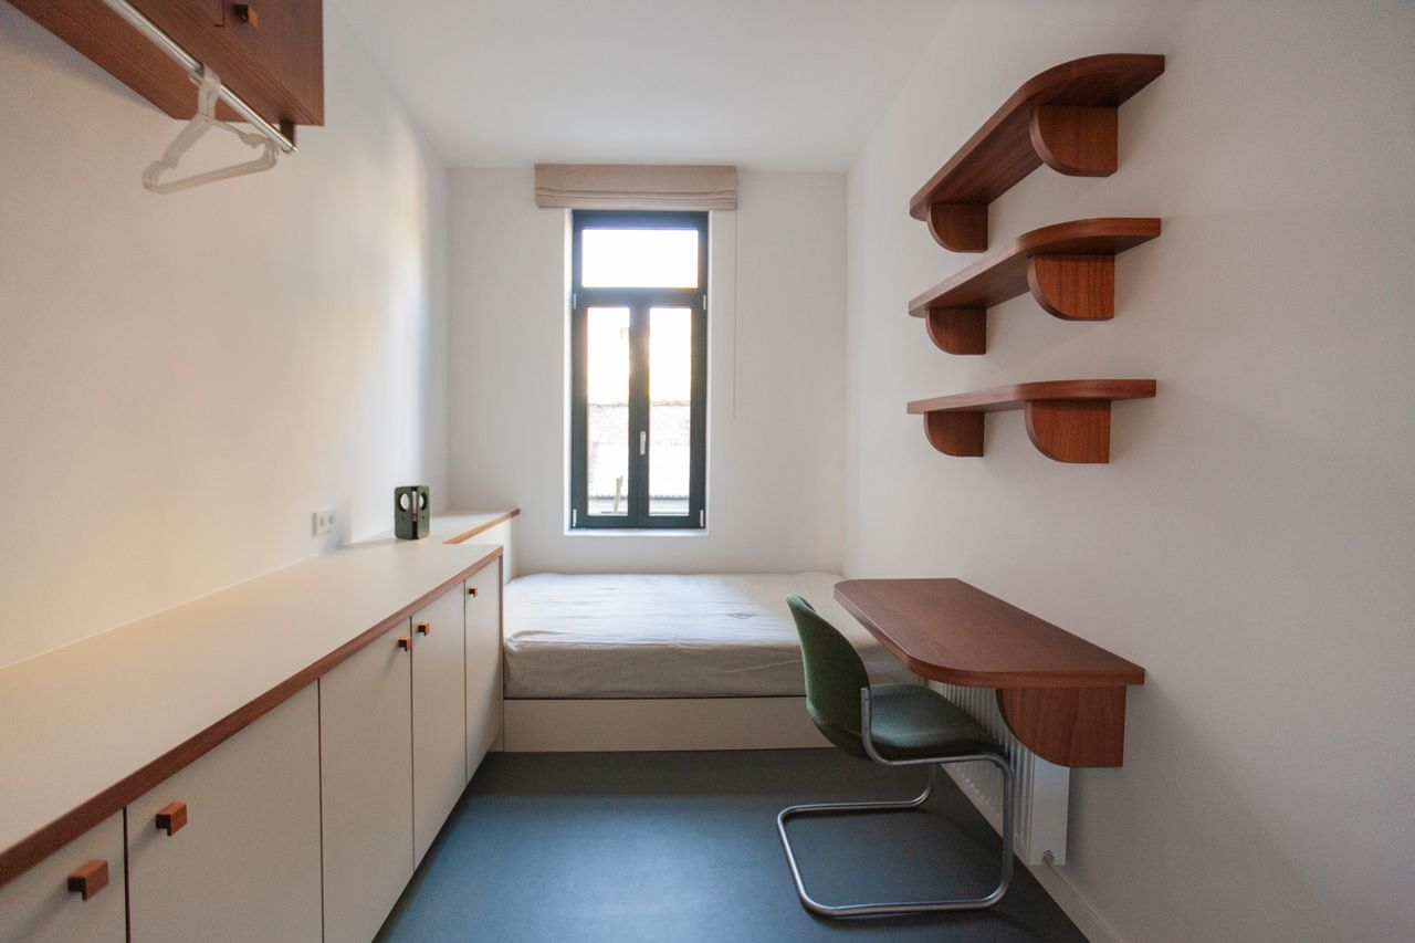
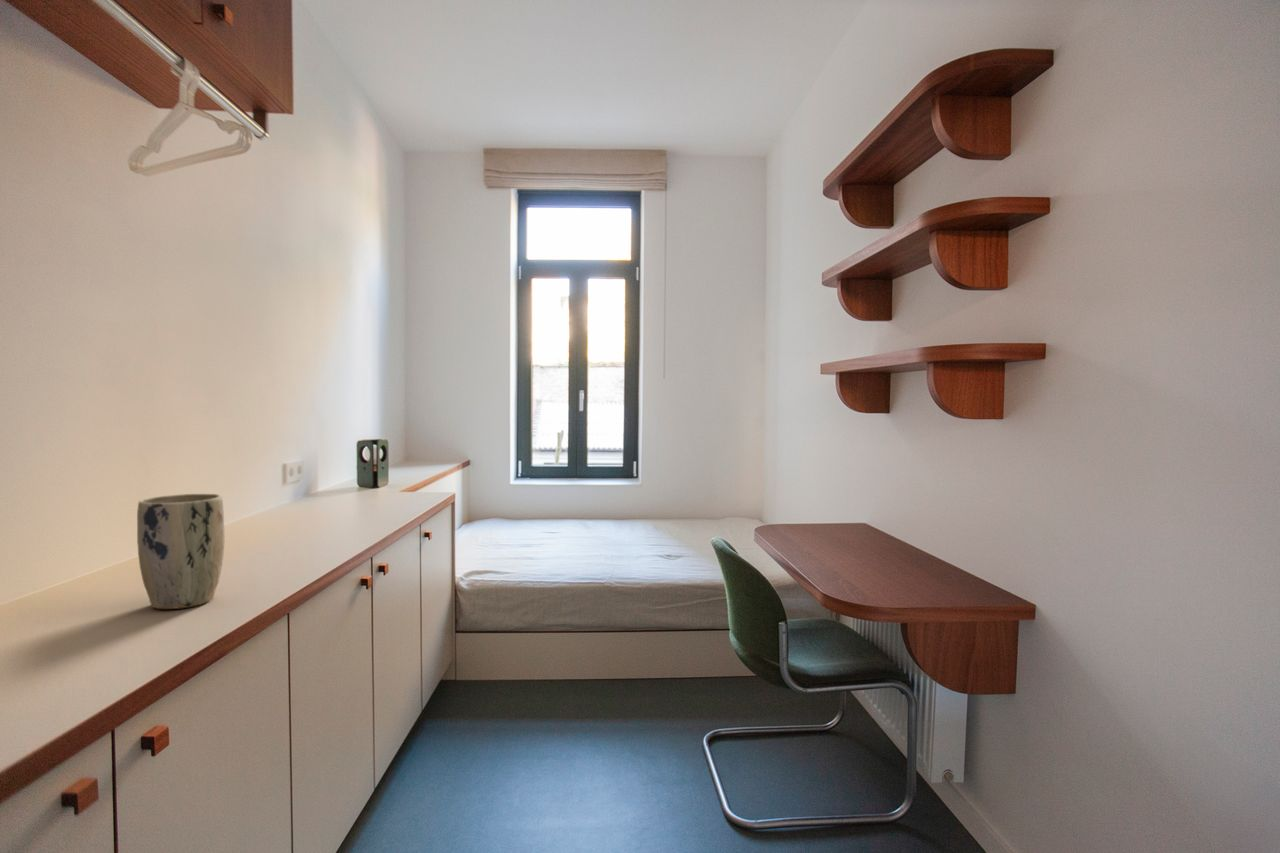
+ plant pot [136,493,226,610]
